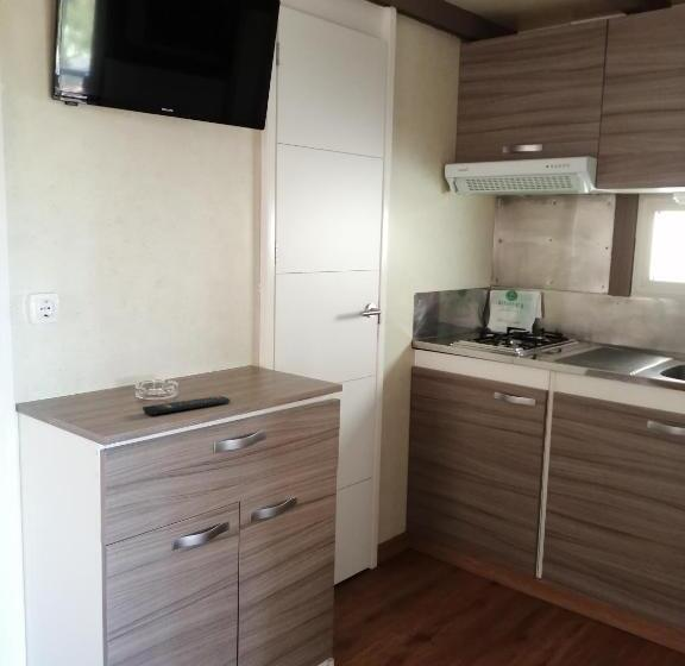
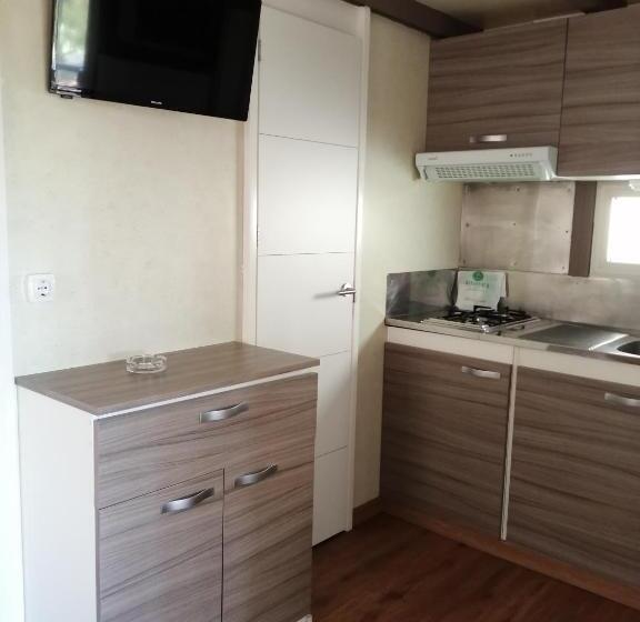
- remote control [142,395,231,416]
